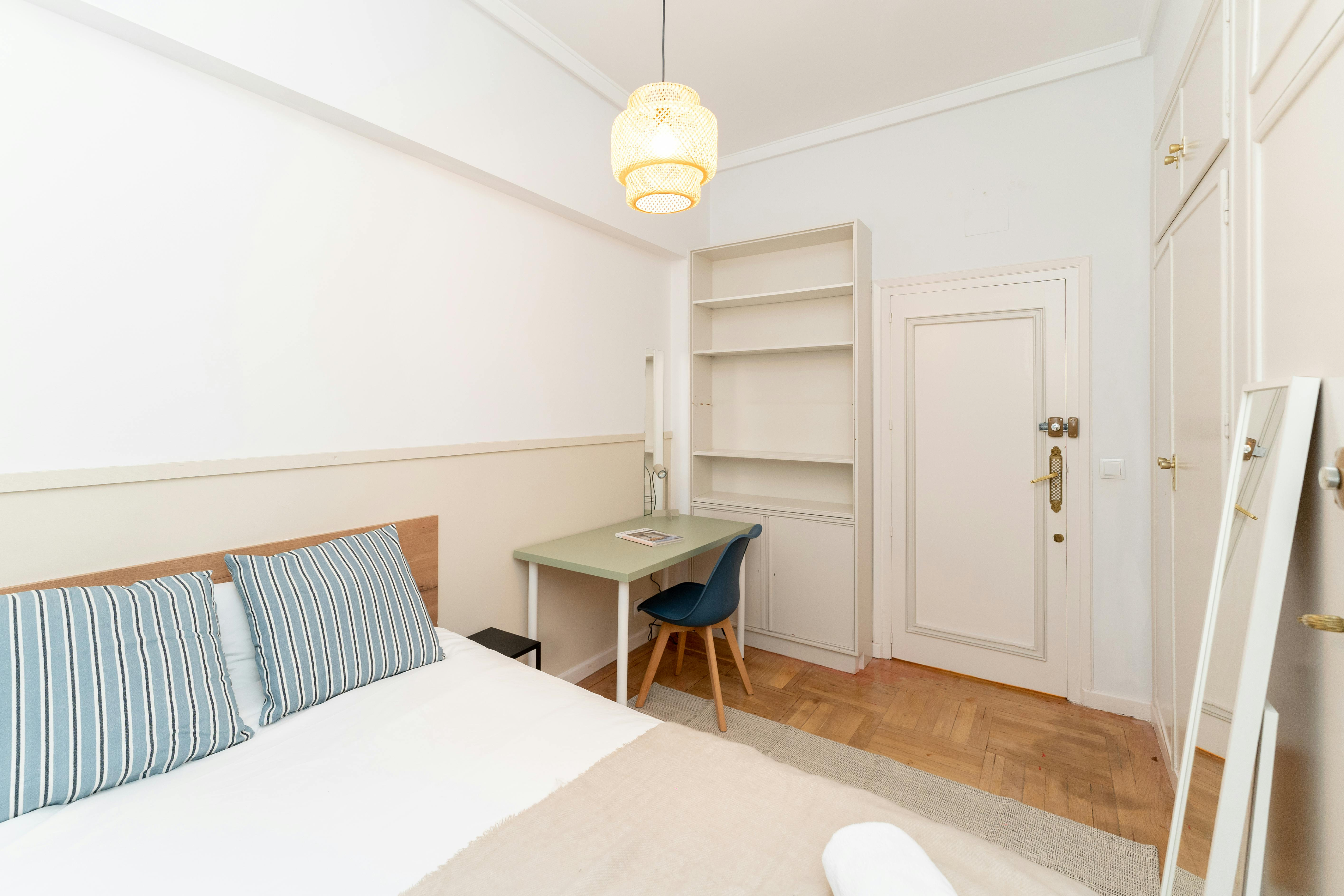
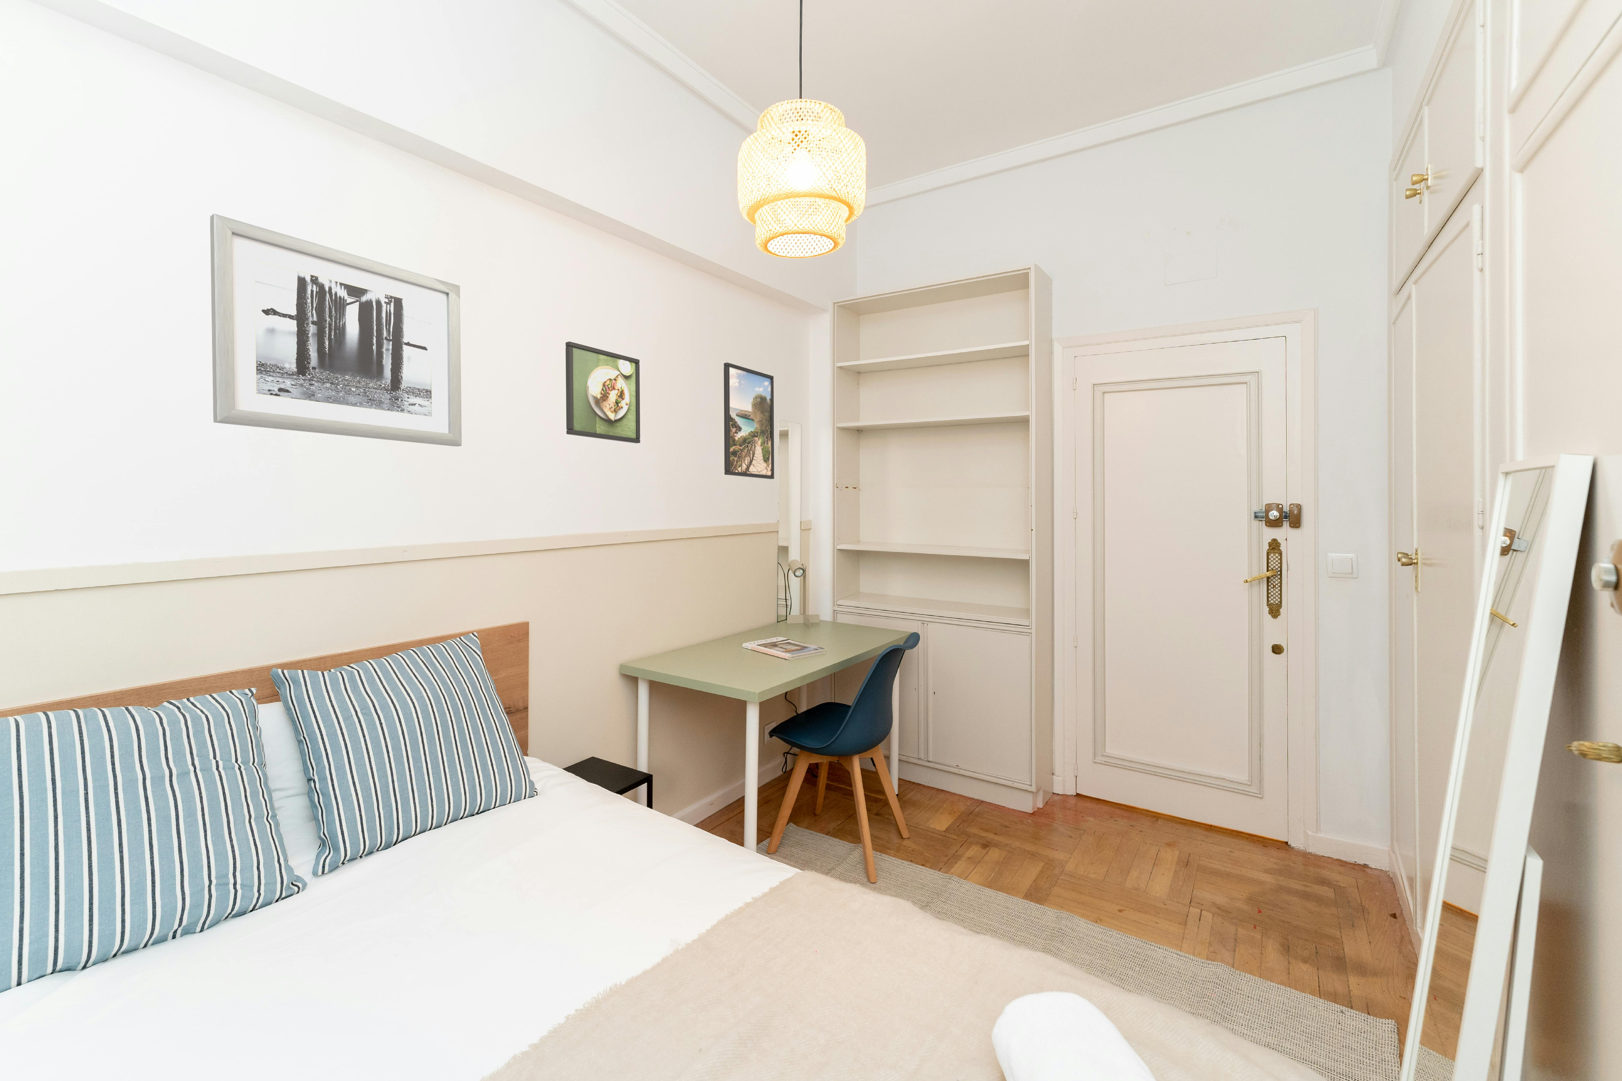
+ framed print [723,362,775,479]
+ wall art [210,214,462,446]
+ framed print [565,341,641,444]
